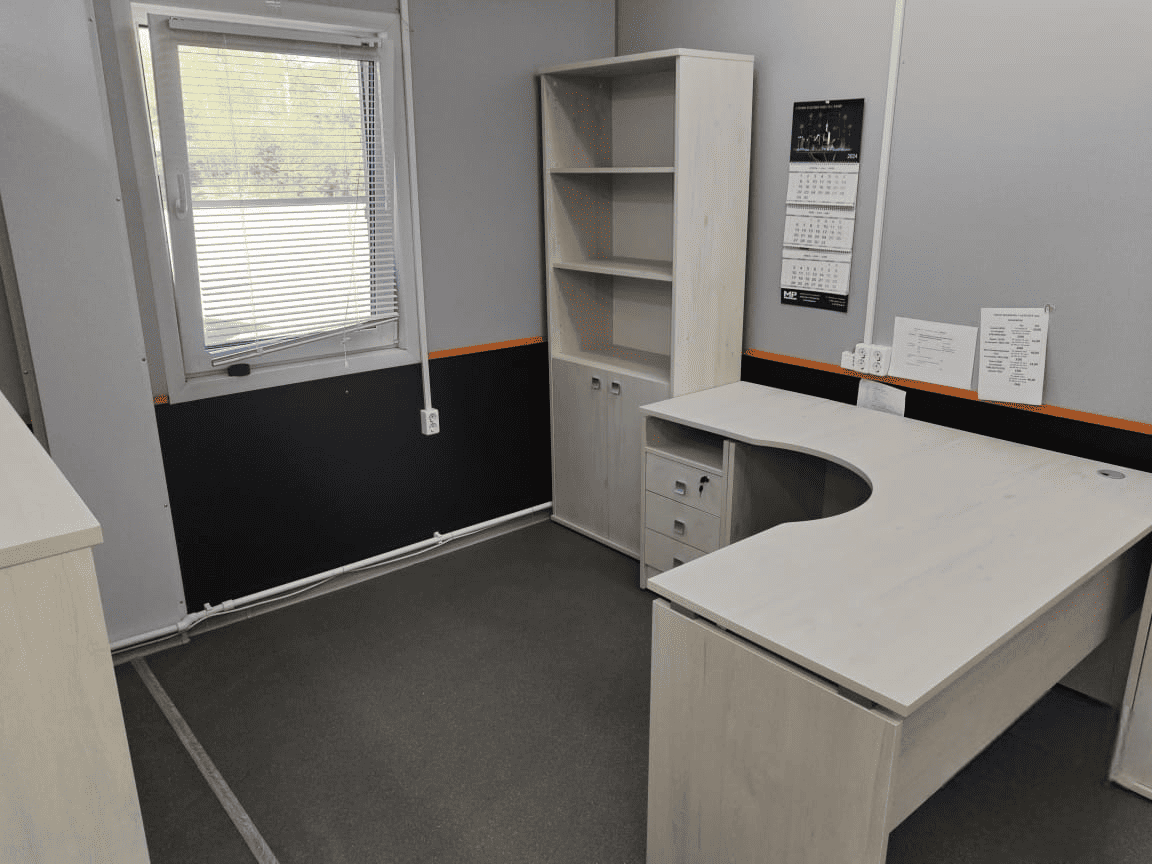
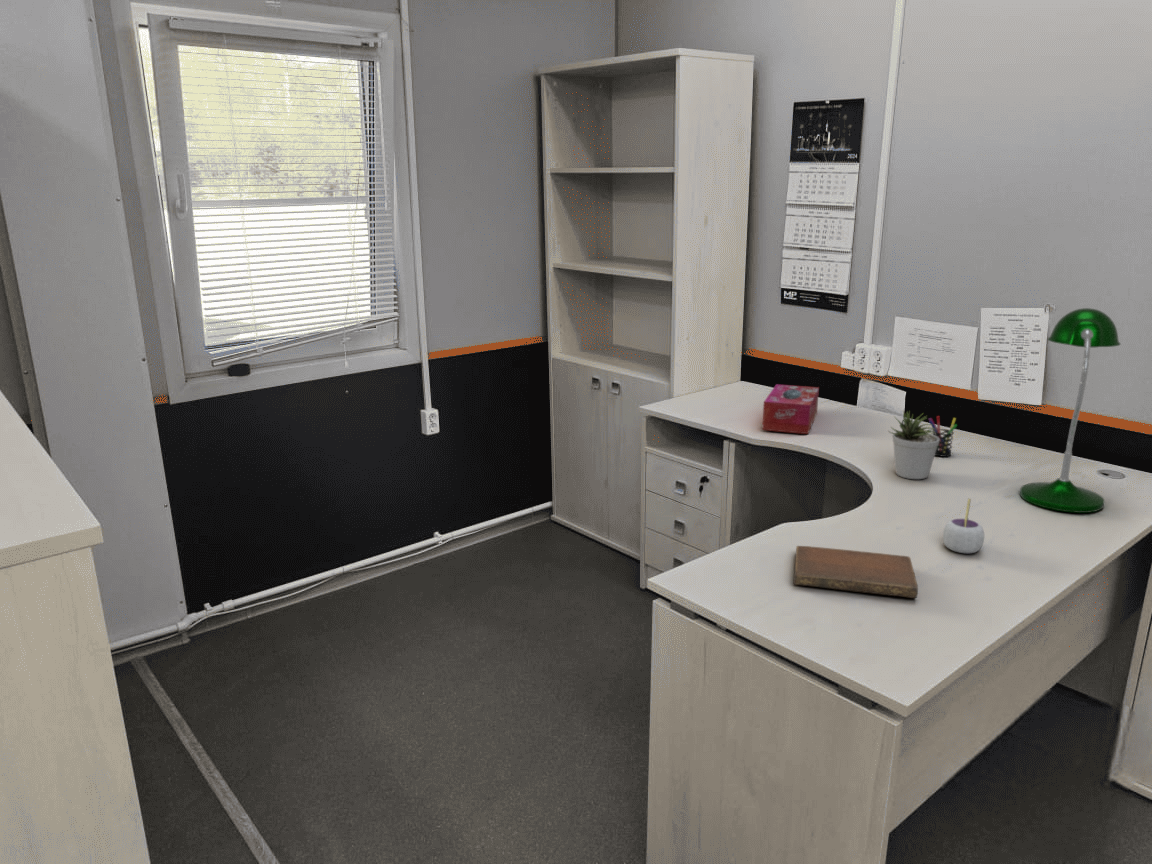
+ notebook [793,545,919,599]
+ pen holder [928,415,958,458]
+ mug [942,498,985,554]
+ potted plant [887,409,940,480]
+ desk lamp [1019,307,1122,514]
+ tissue box [761,383,820,435]
